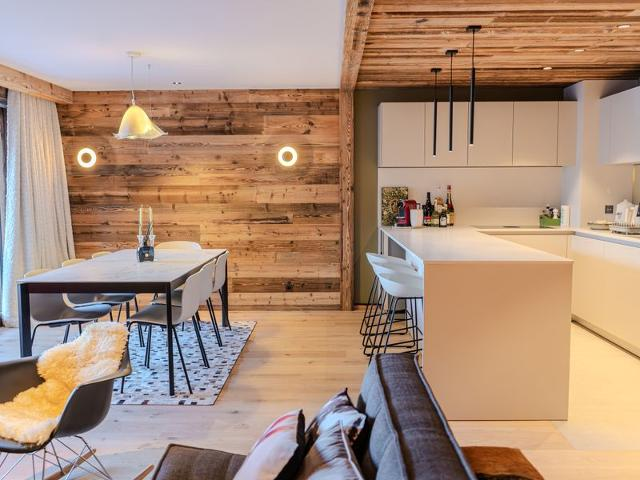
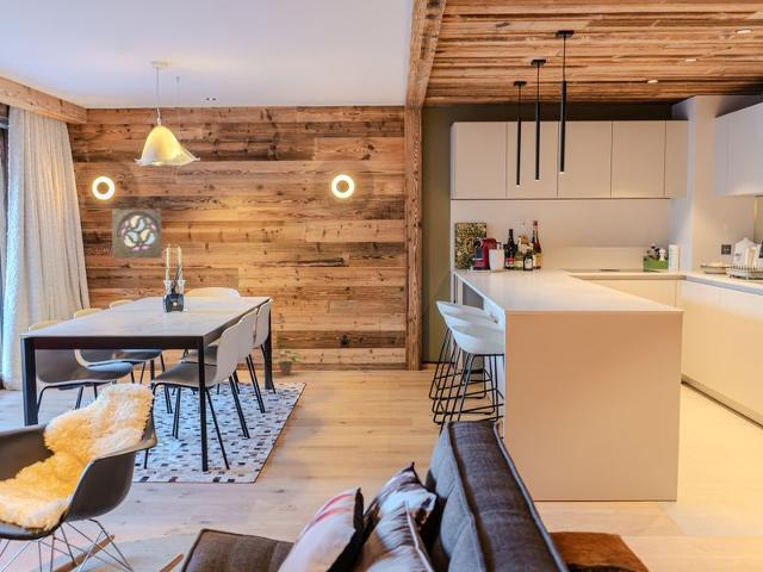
+ potted plant [271,337,305,377]
+ wall ornament [111,207,162,260]
